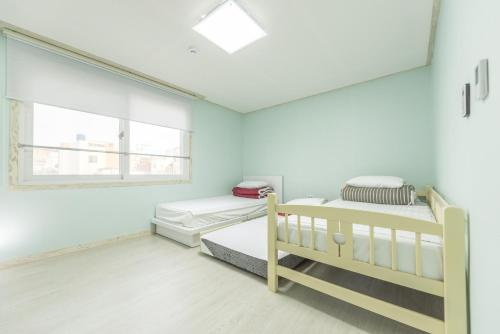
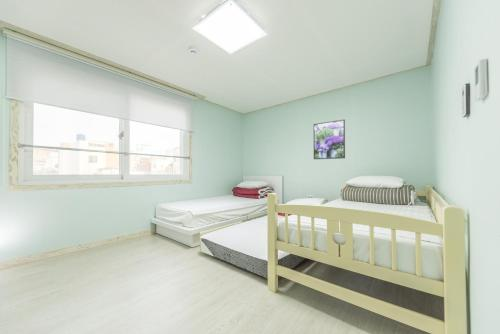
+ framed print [313,119,346,160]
